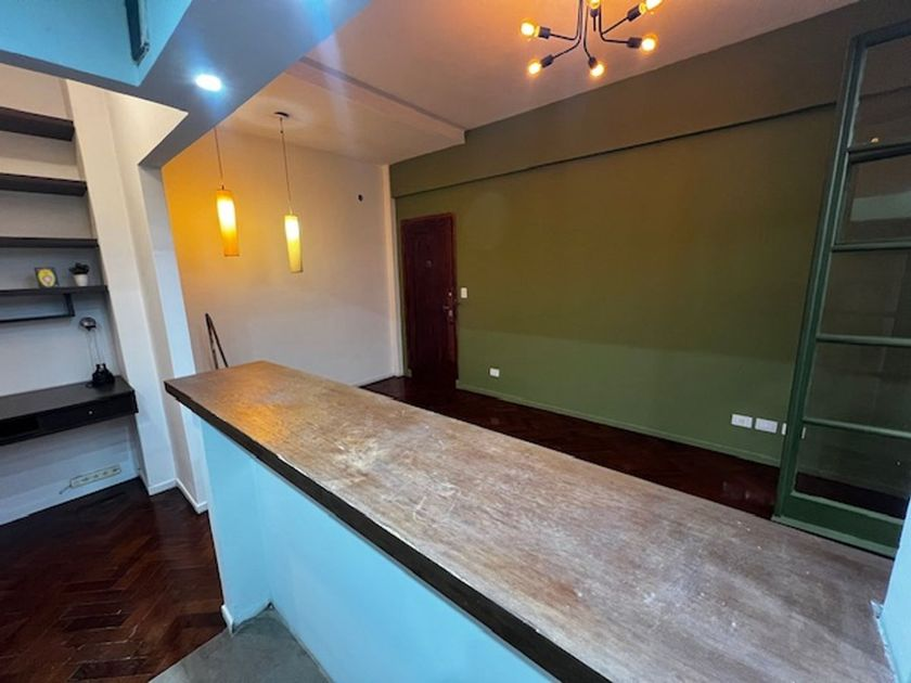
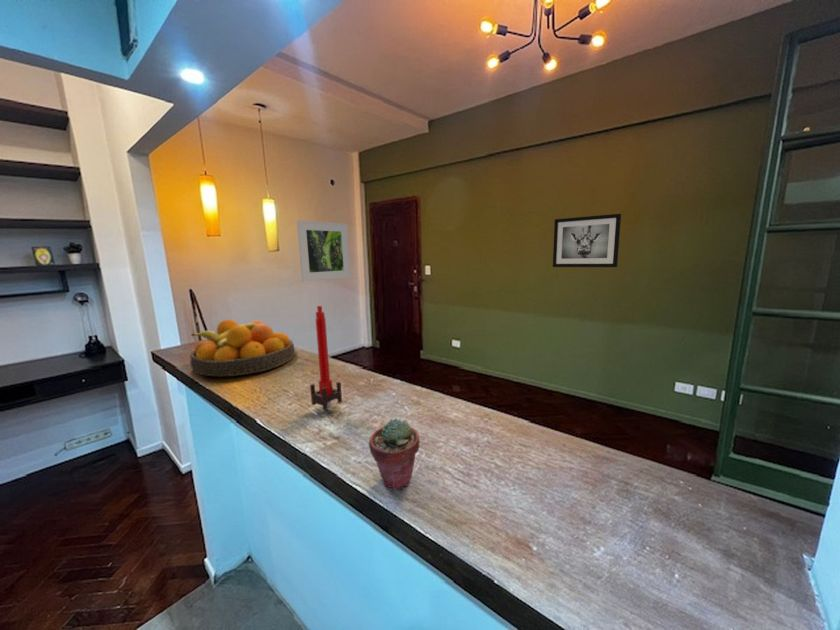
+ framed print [296,220,352,283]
+ potted succulent [368,417,421,492]
+ fruit bowl [189,319,296,378]
+ wall art [552,213,622,268]
+ candle [309,305,343,411]
